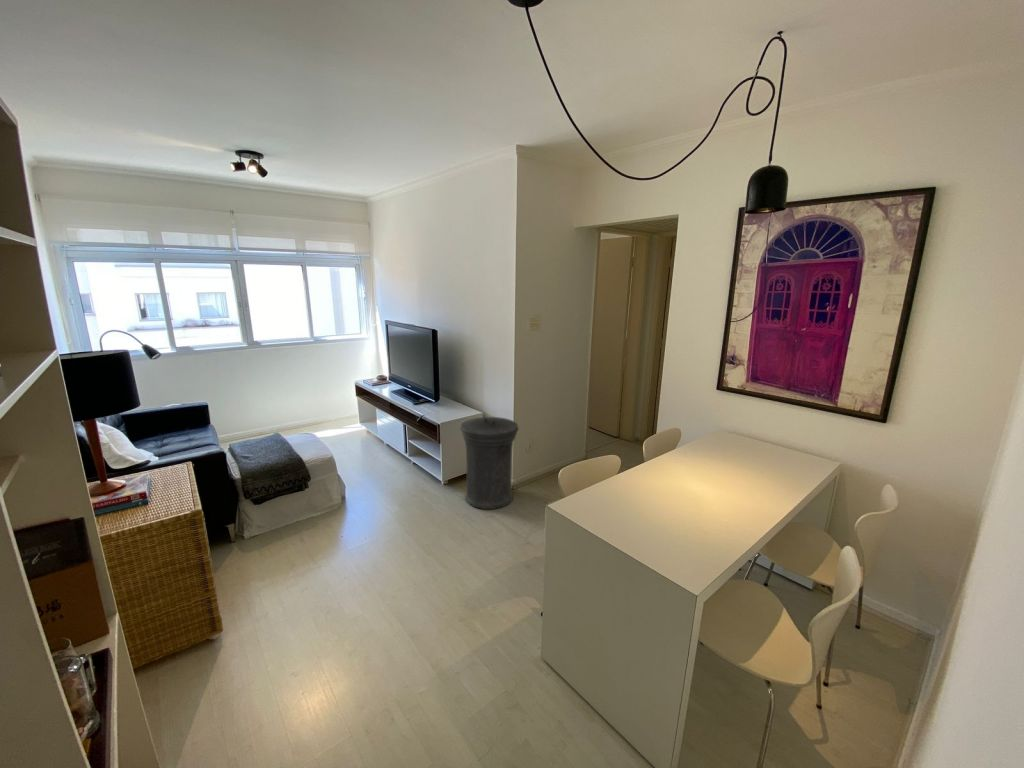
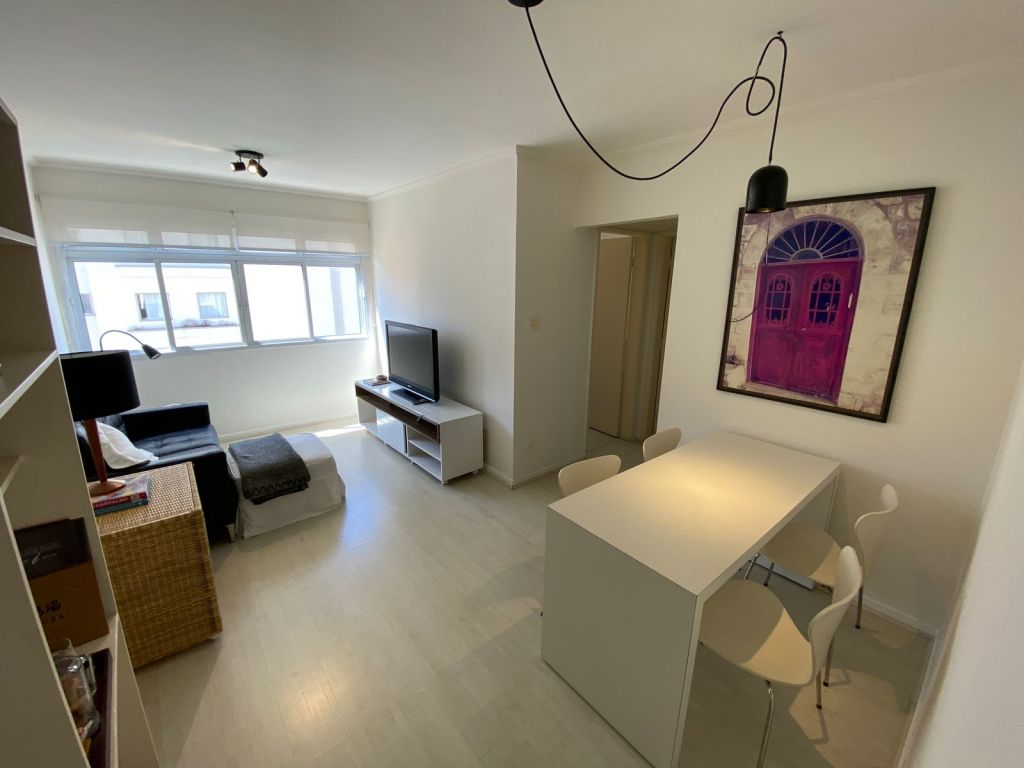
- trash can [459,416,520,510]
